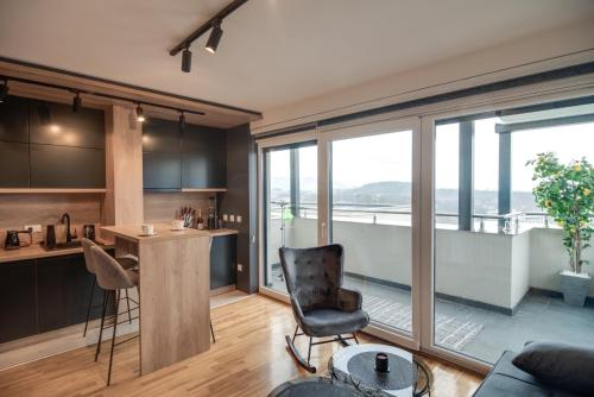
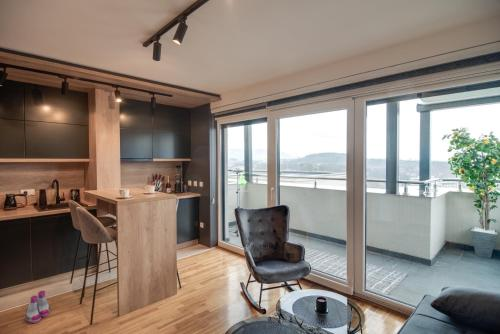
+ boots [25,290,51,324]
